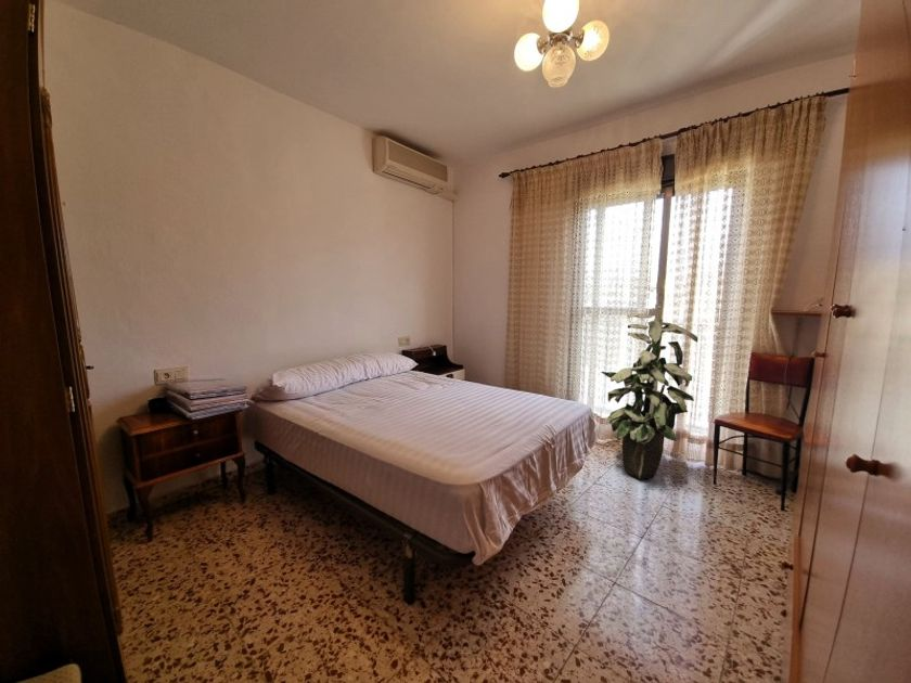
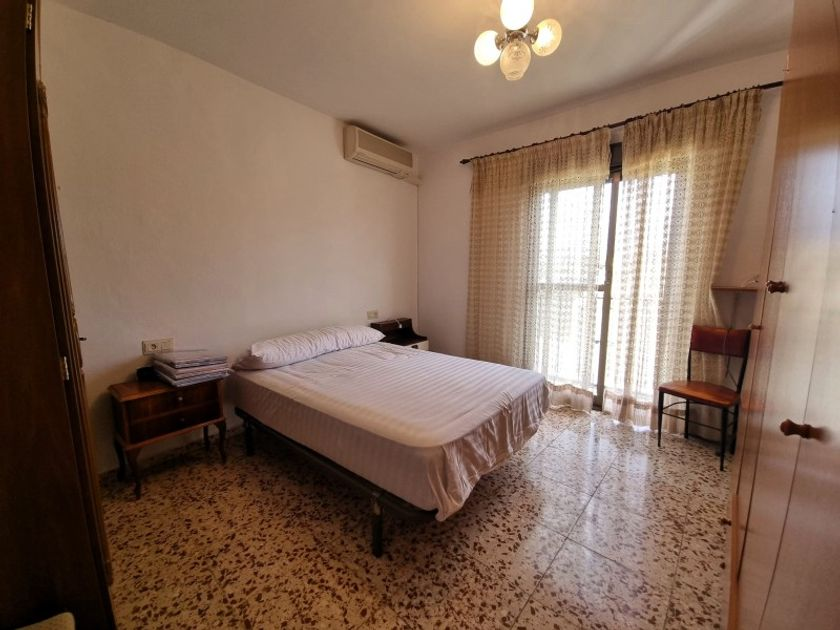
- indoor plant [600,312,698,480]
